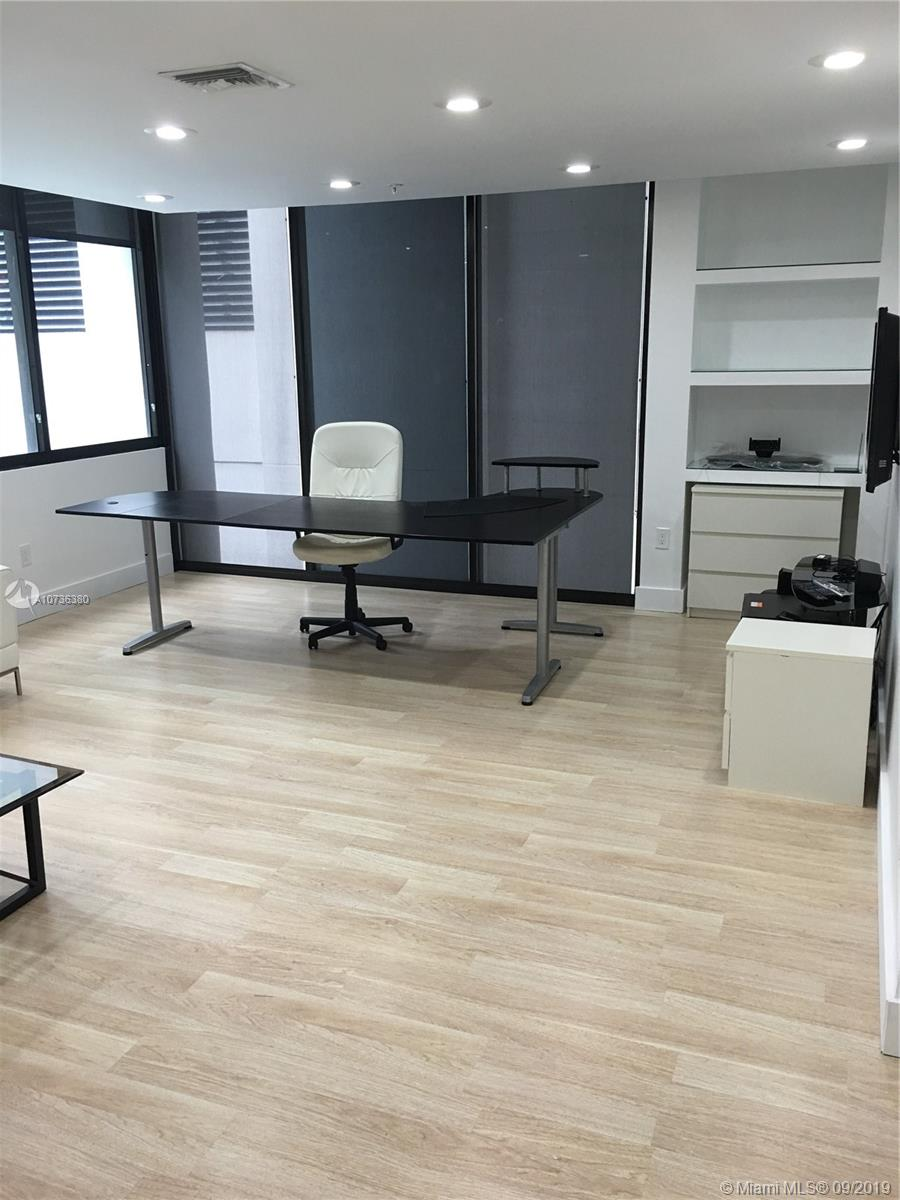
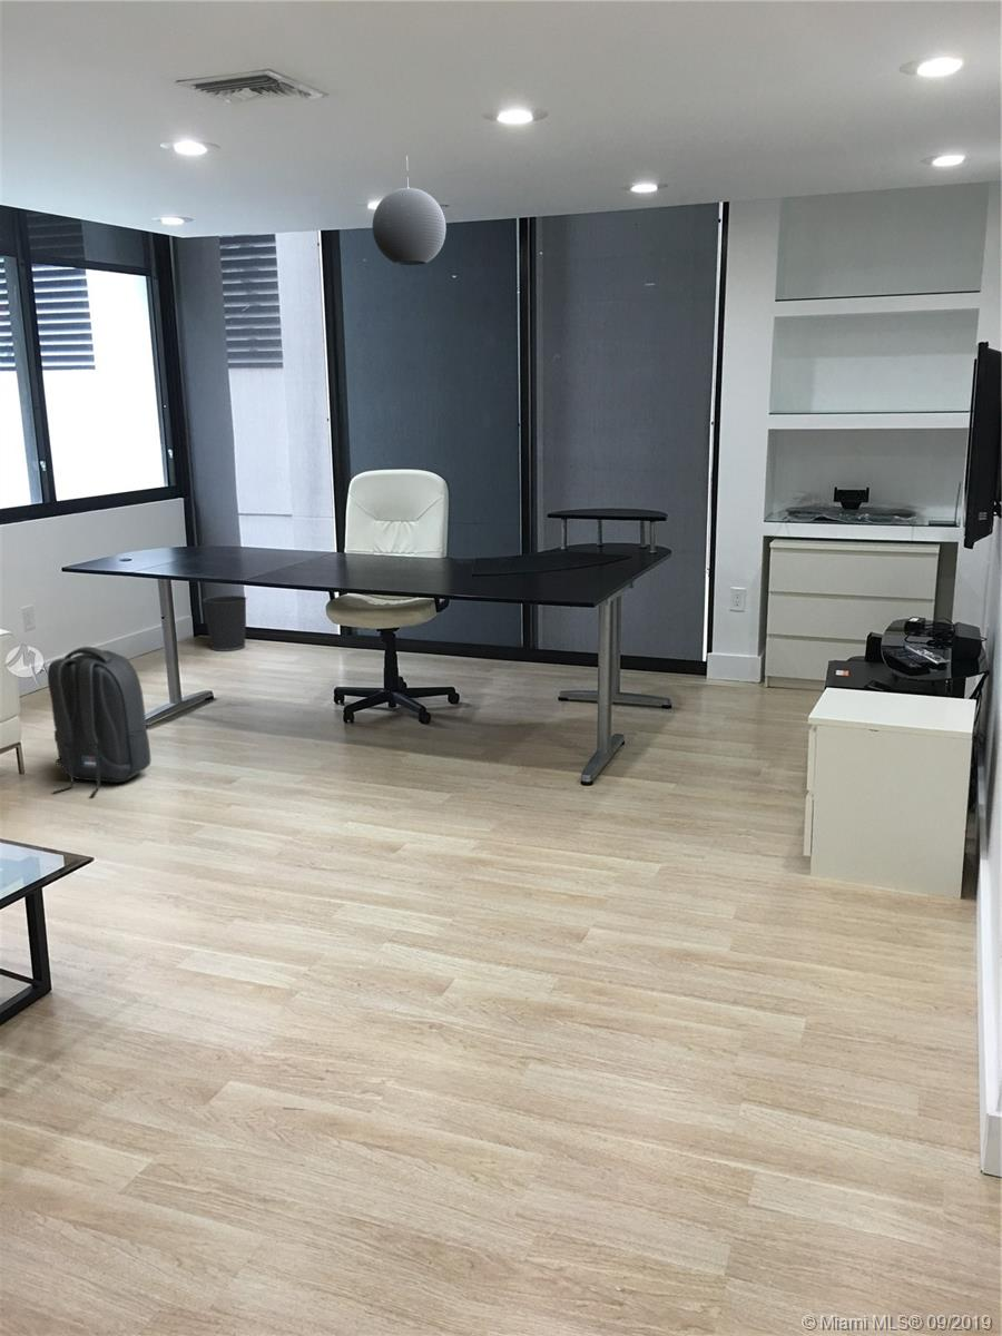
+ backpack [47,646,151,797]
+ pendant light [372,155,446,266]
+ wastebasket [202,595,248,652]
